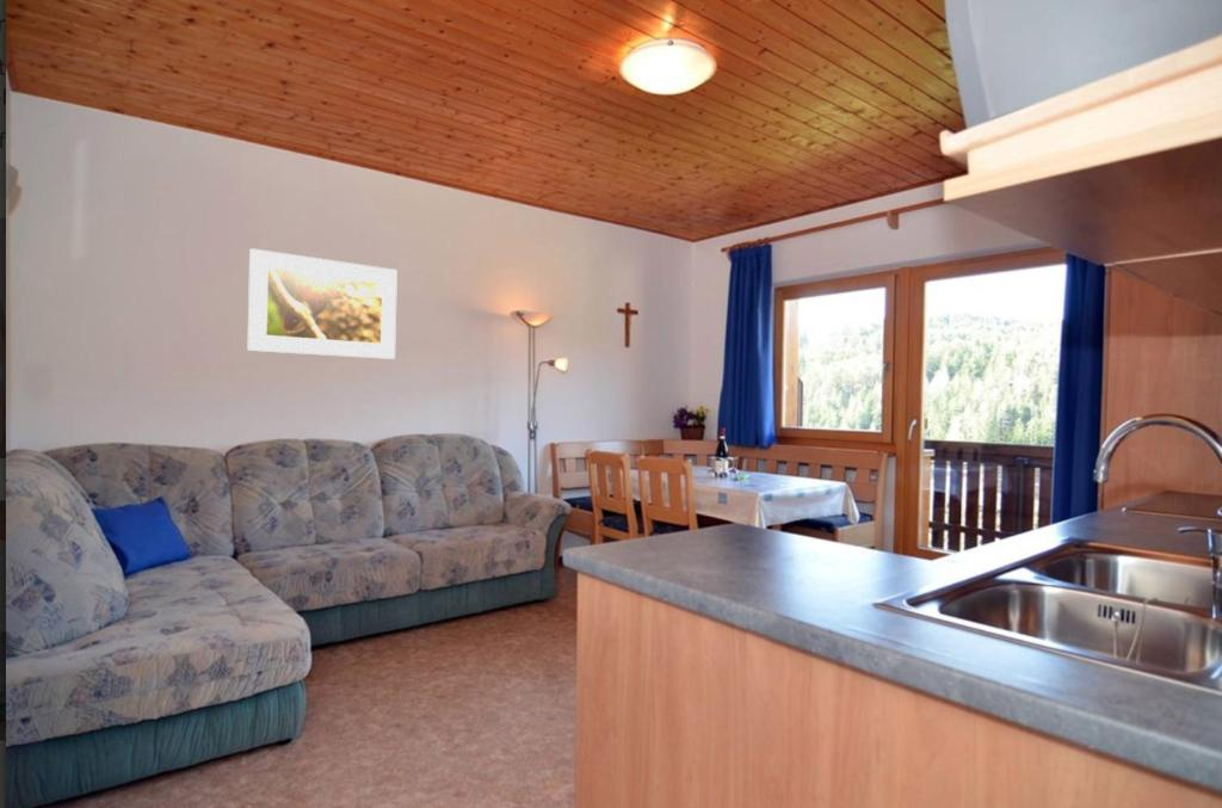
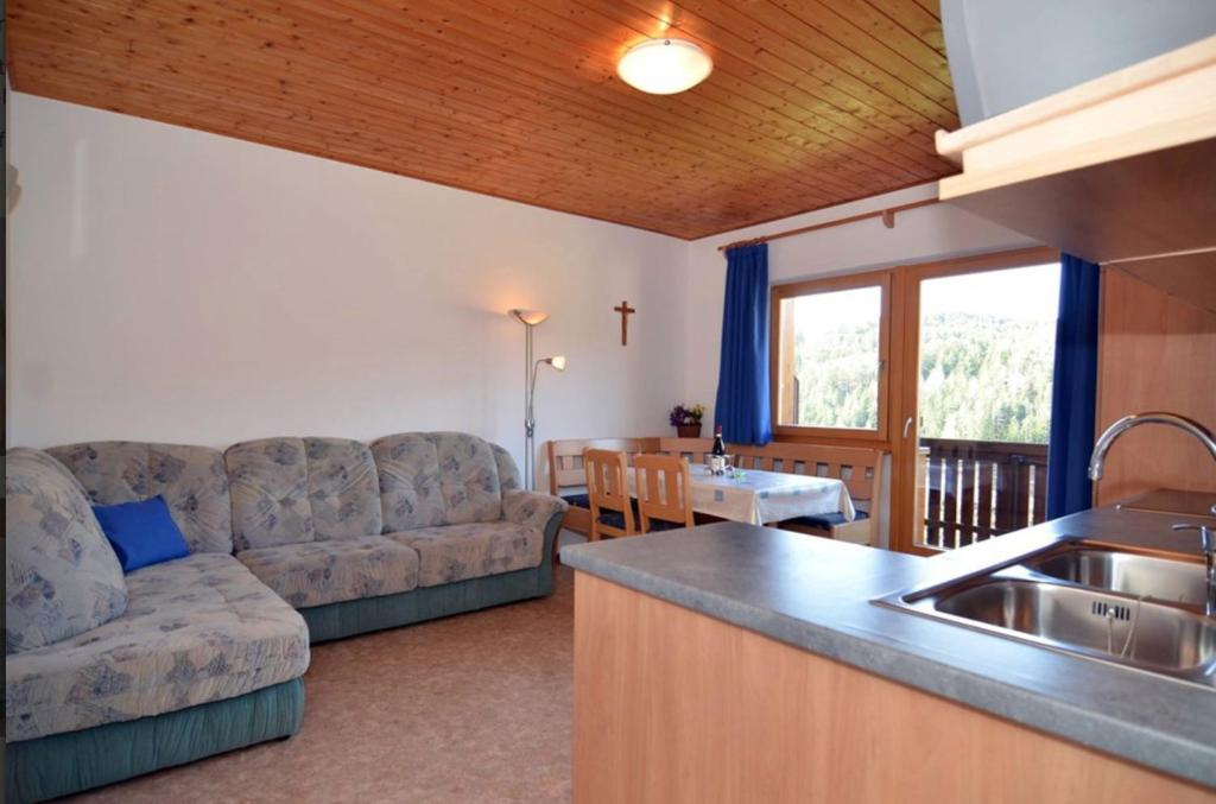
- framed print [246,247,399,360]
